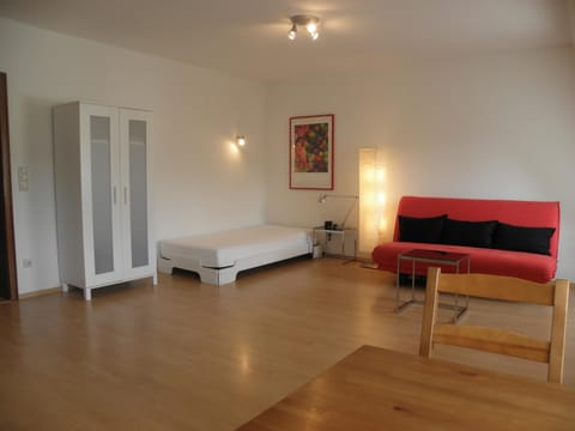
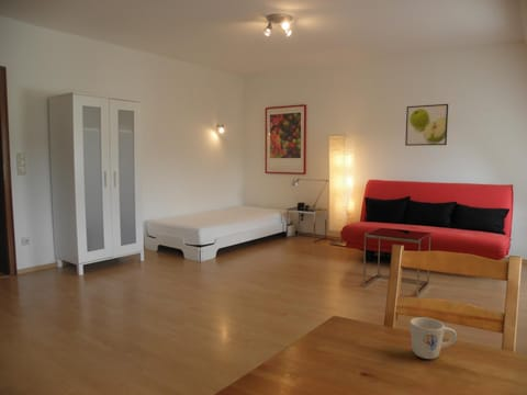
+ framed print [404,103,449,147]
+ mug [408,316,458,360]
